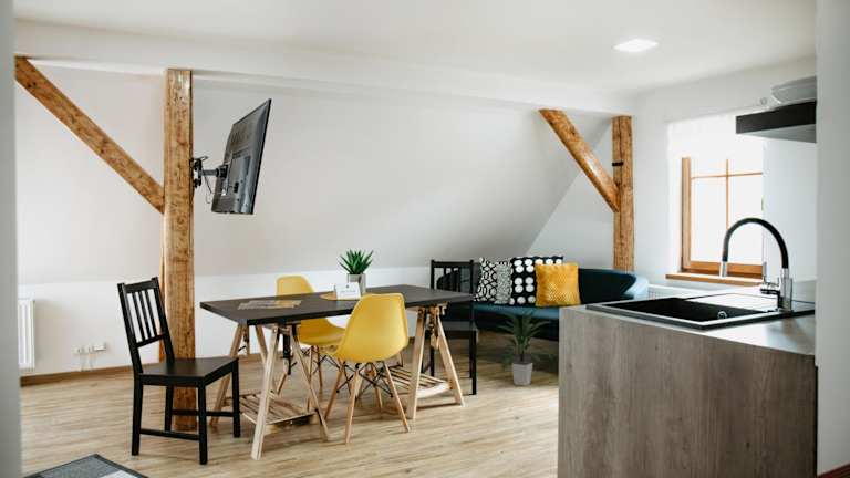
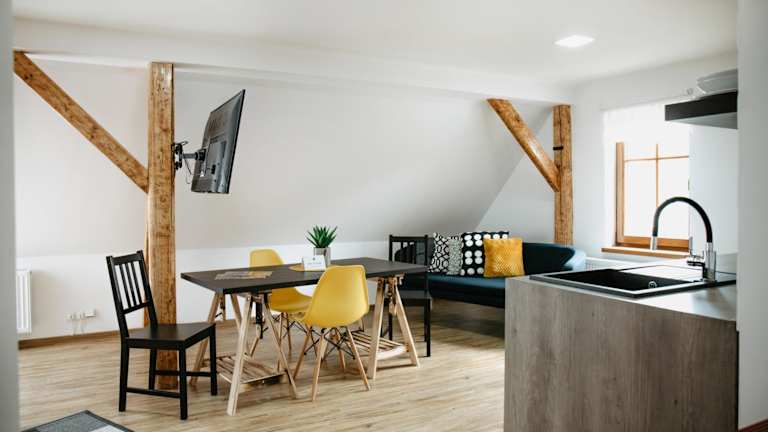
- indoor plant [498,306,553,387]
